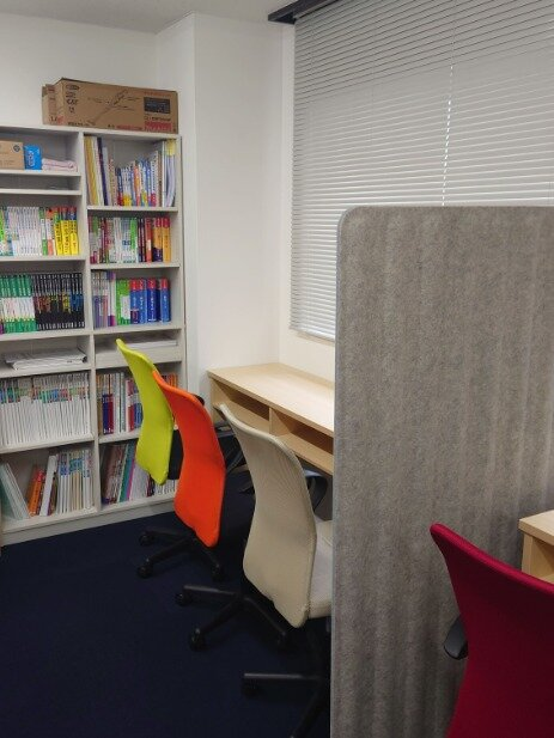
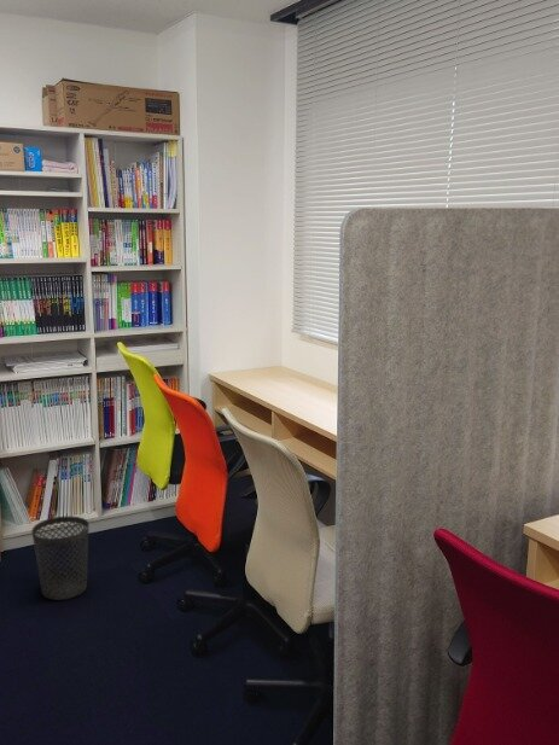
+ wastebasket [30,516,91,601]
